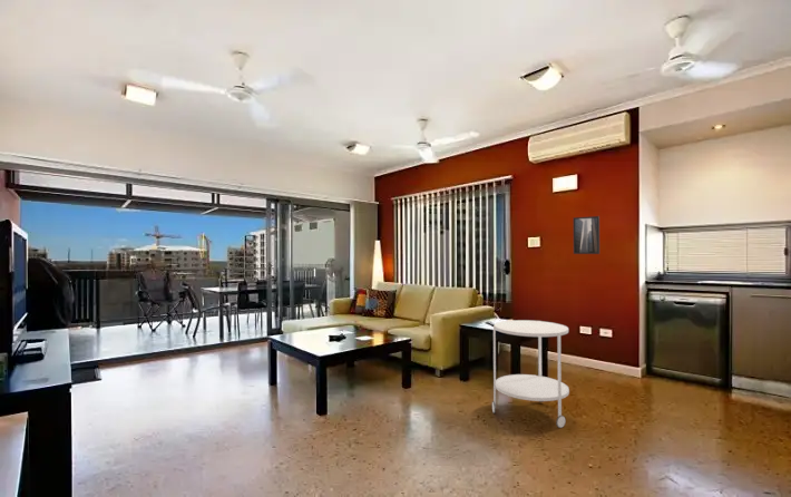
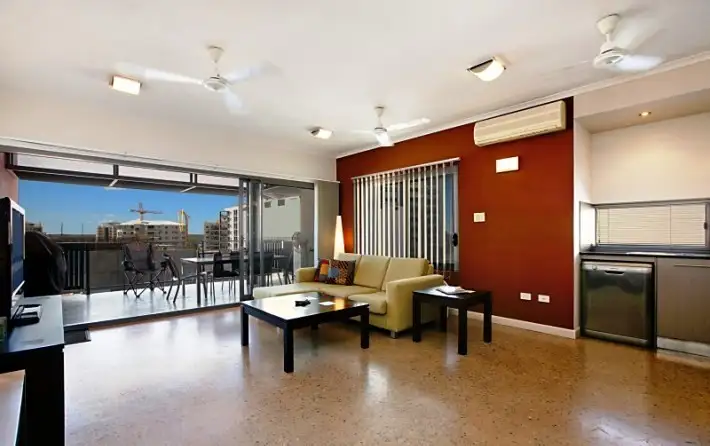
- side table [491,319,570,429]
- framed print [573,215,600,255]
